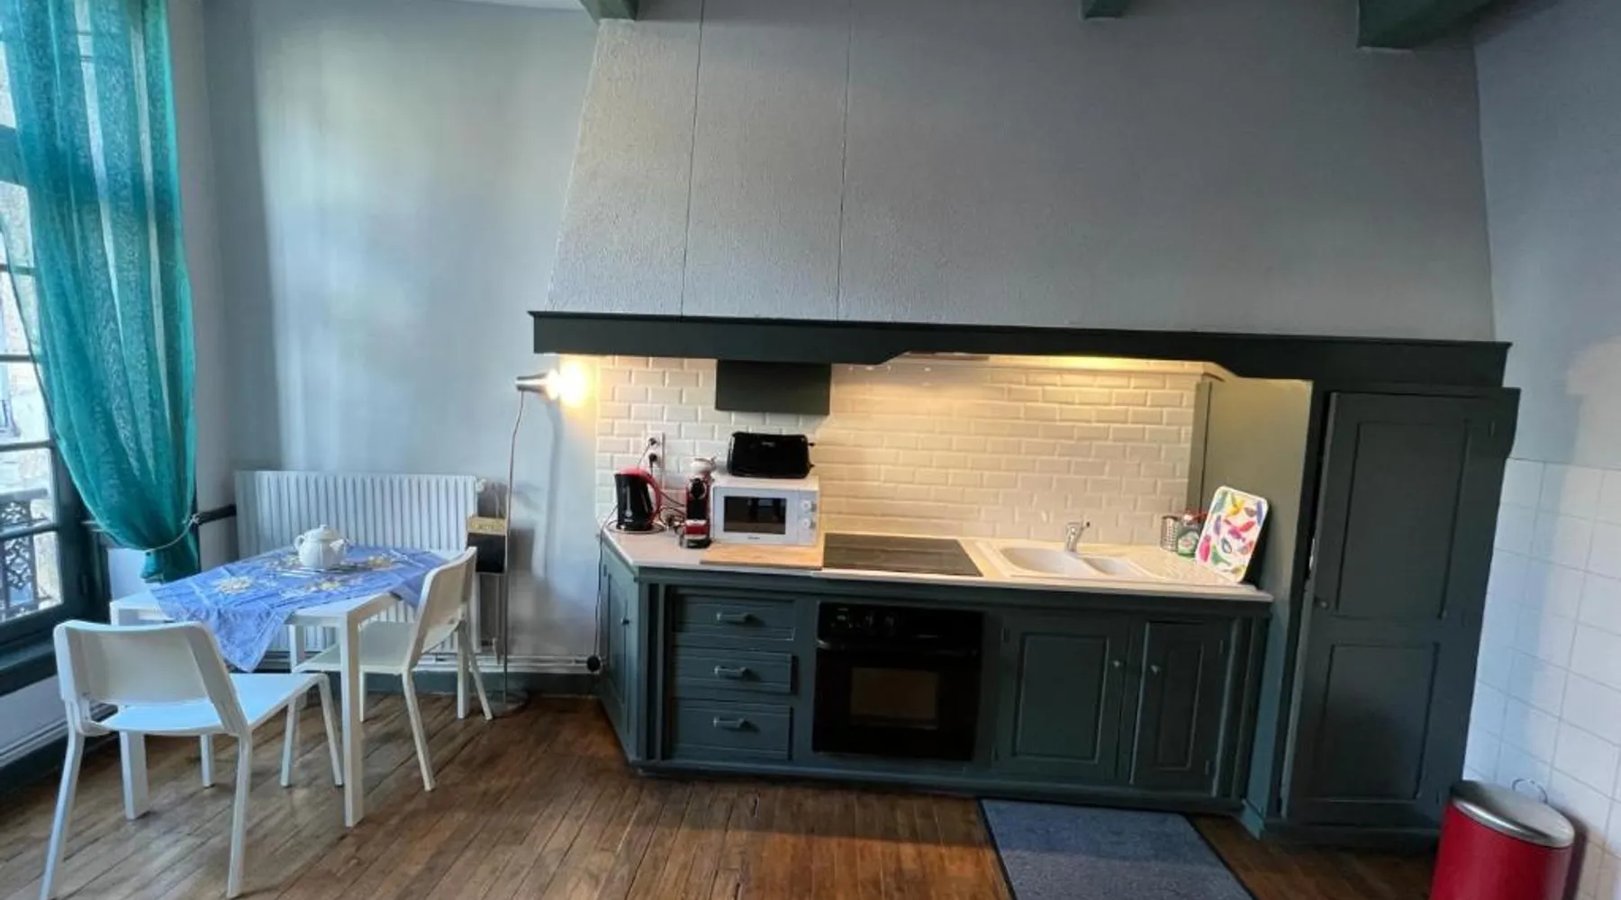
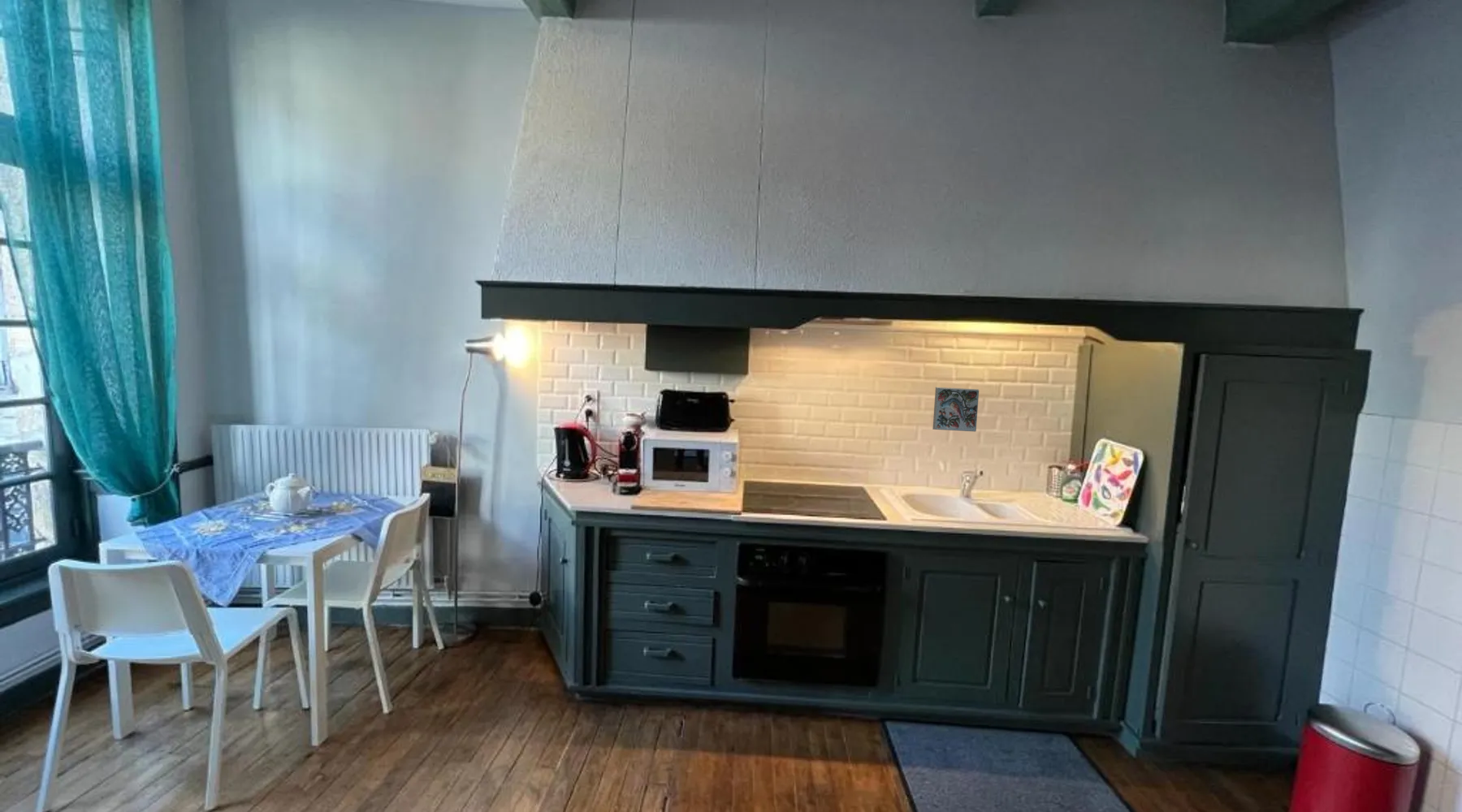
+ decorative tile [932,387,980,433]
